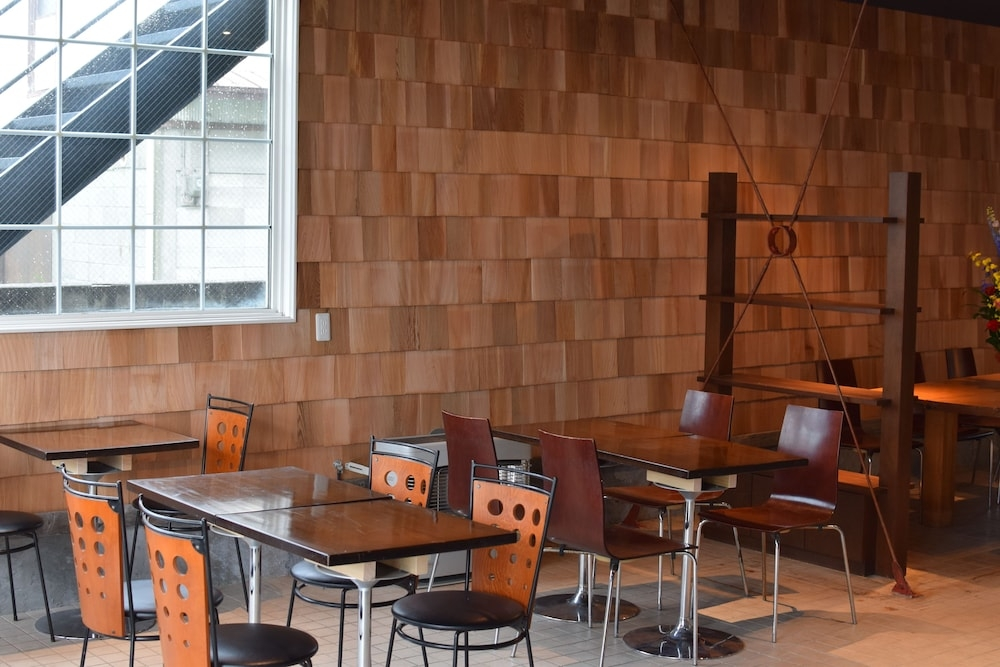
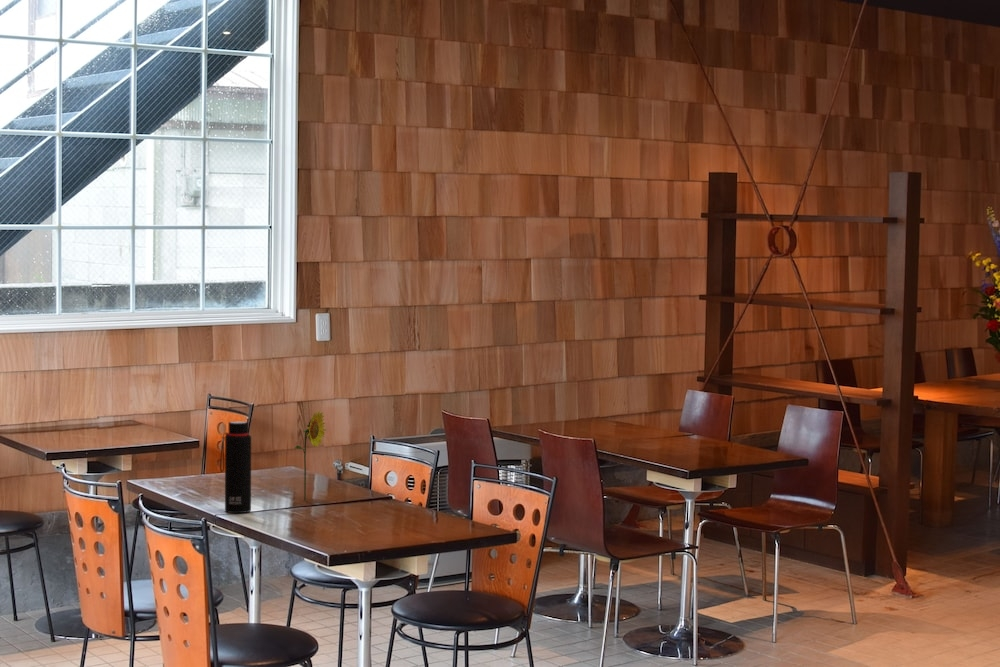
+ flower [294,410,327,502]
+ water bottle [219,420,252,514]
